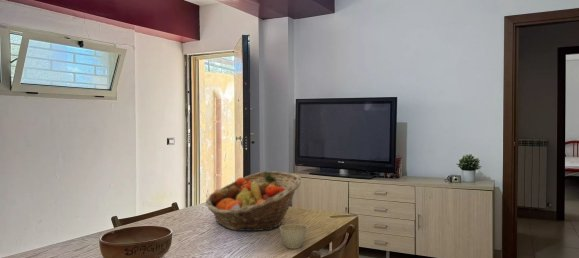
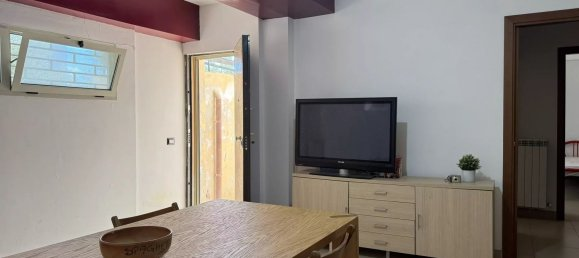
- flower pot [279,223,308,250]
- fruit basket [204,170,302,232]
